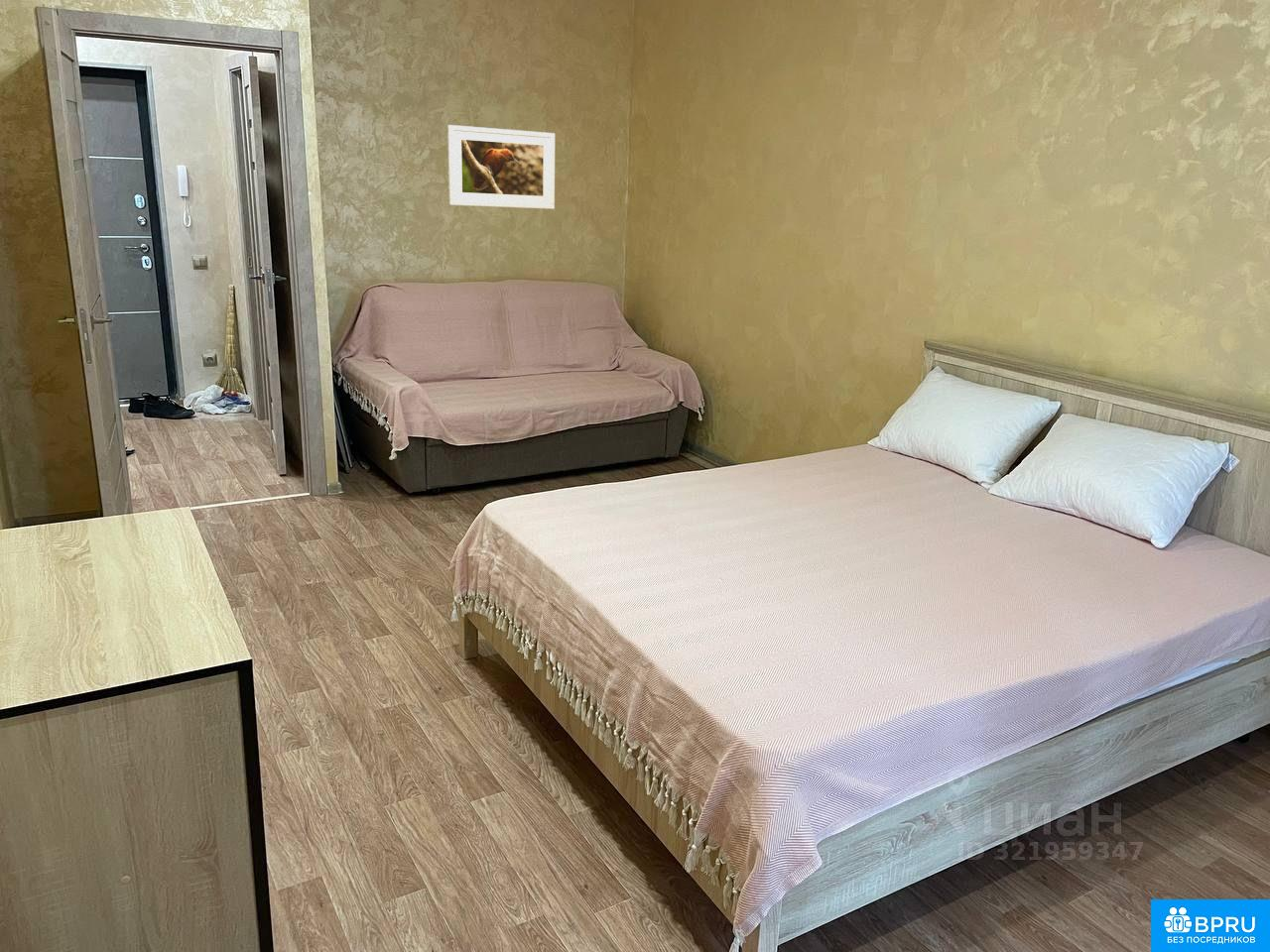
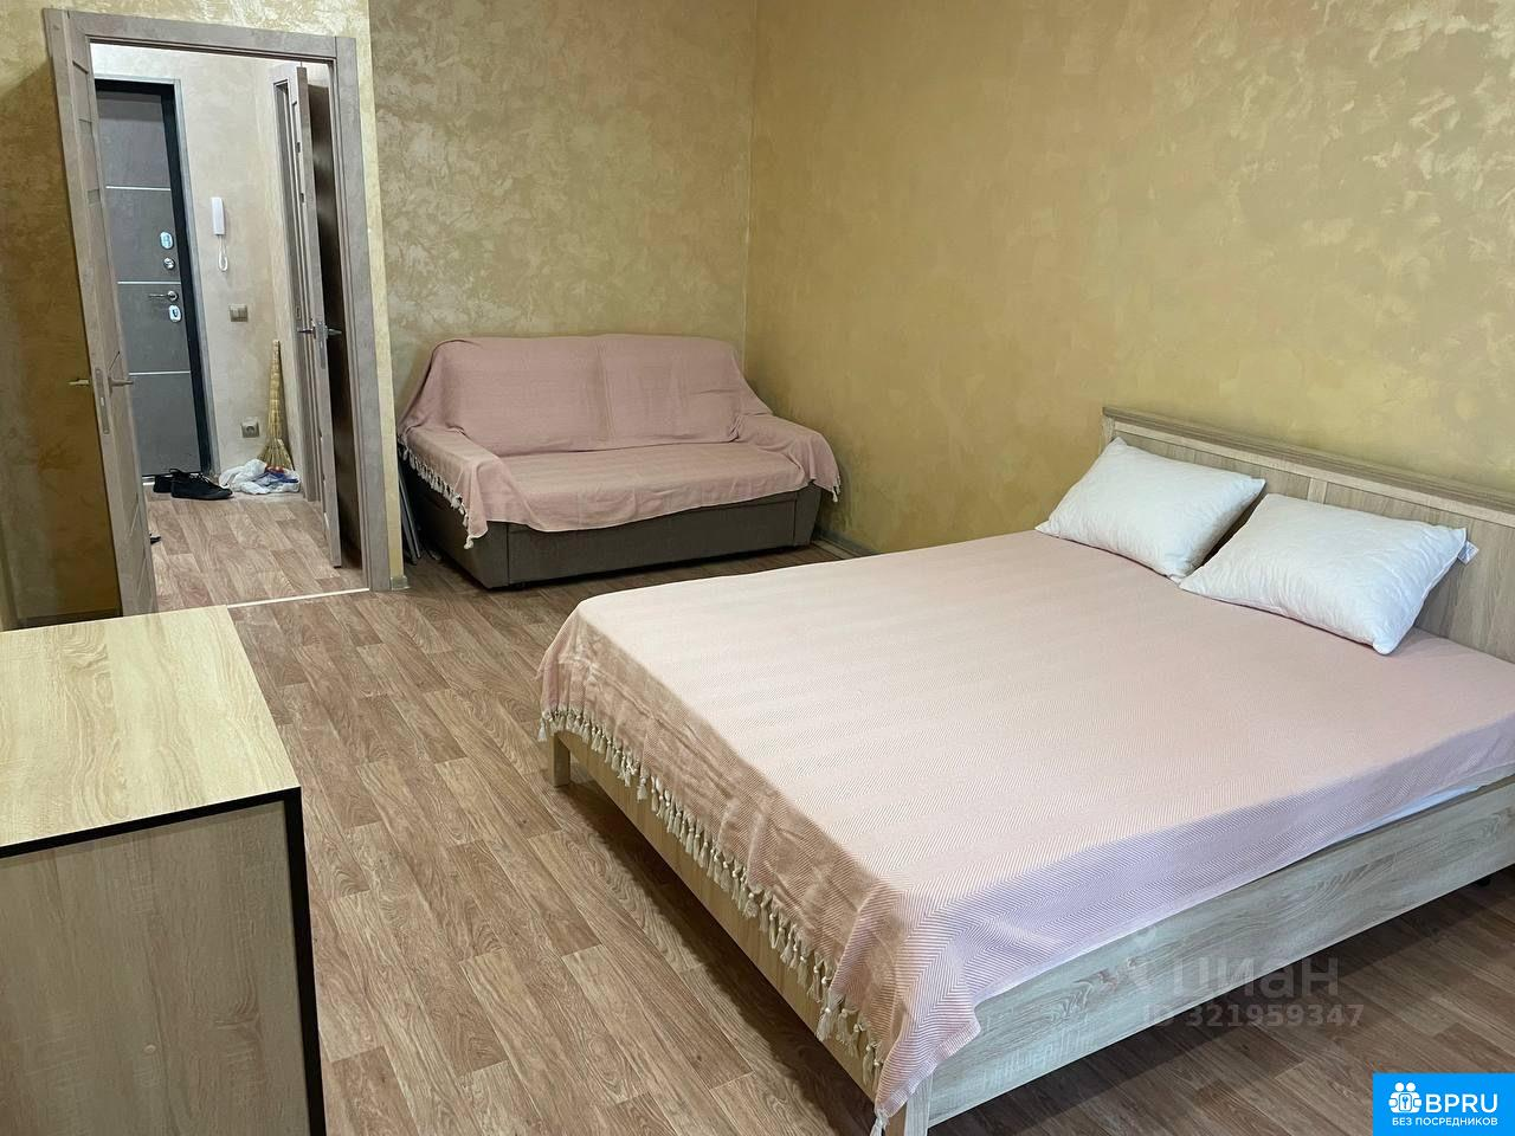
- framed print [446,124,556,210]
